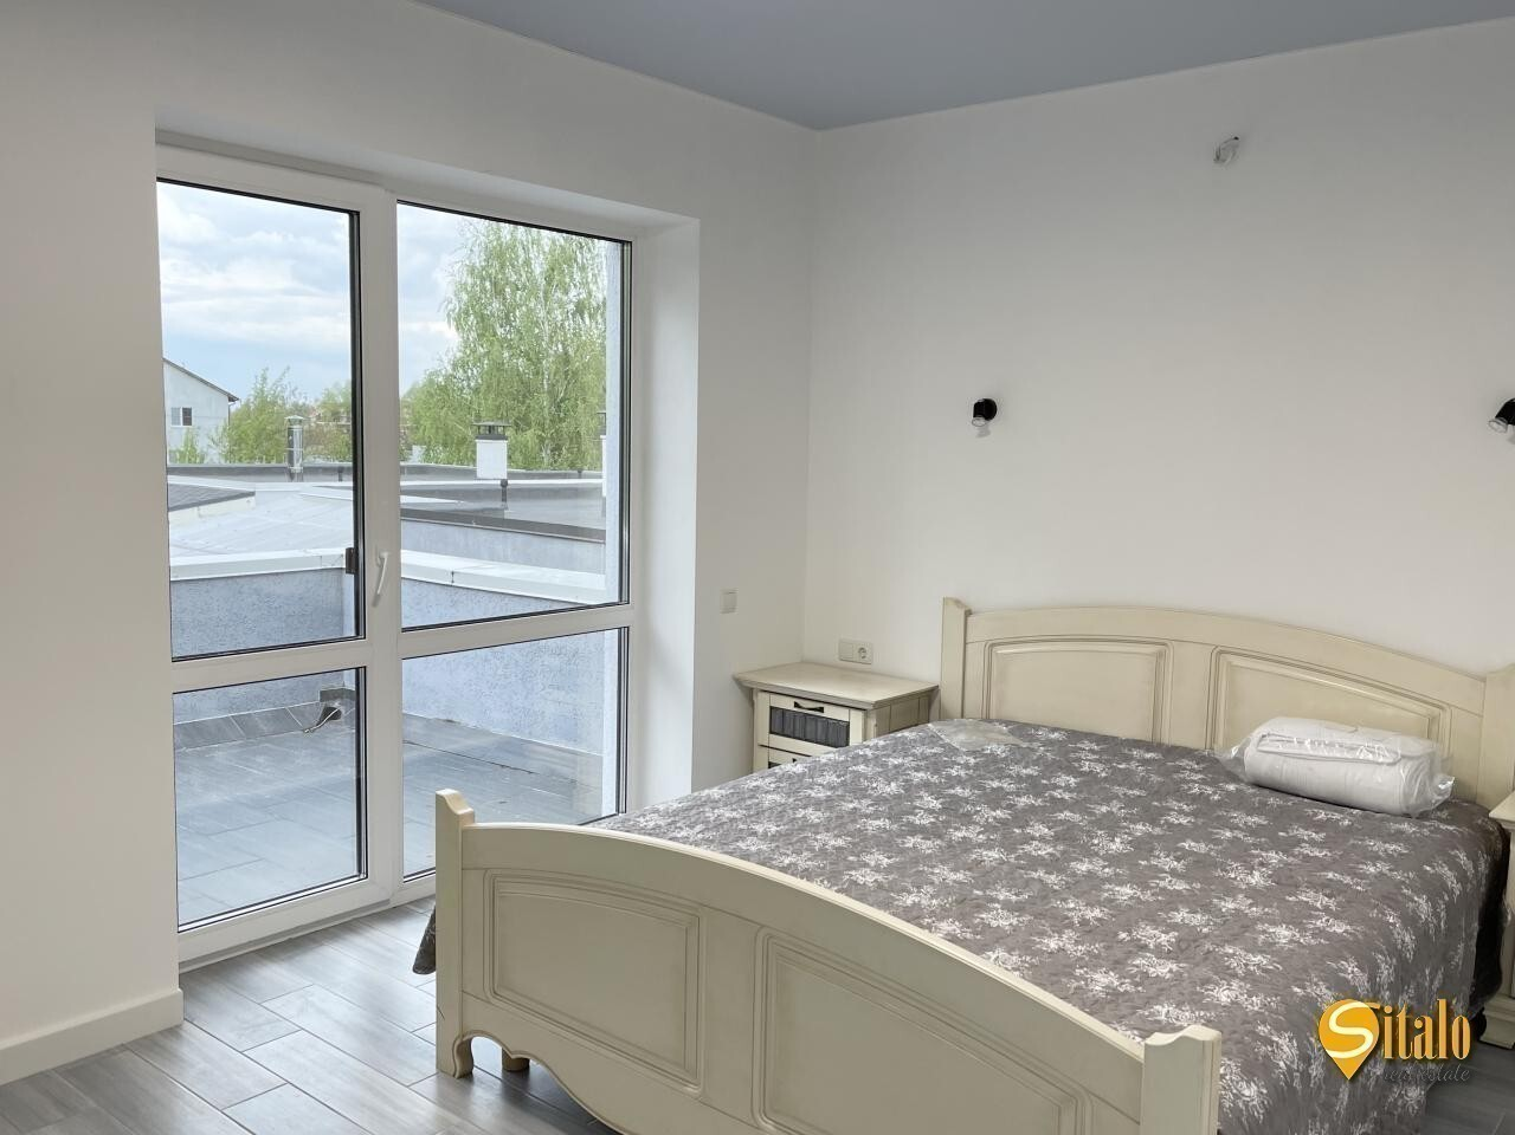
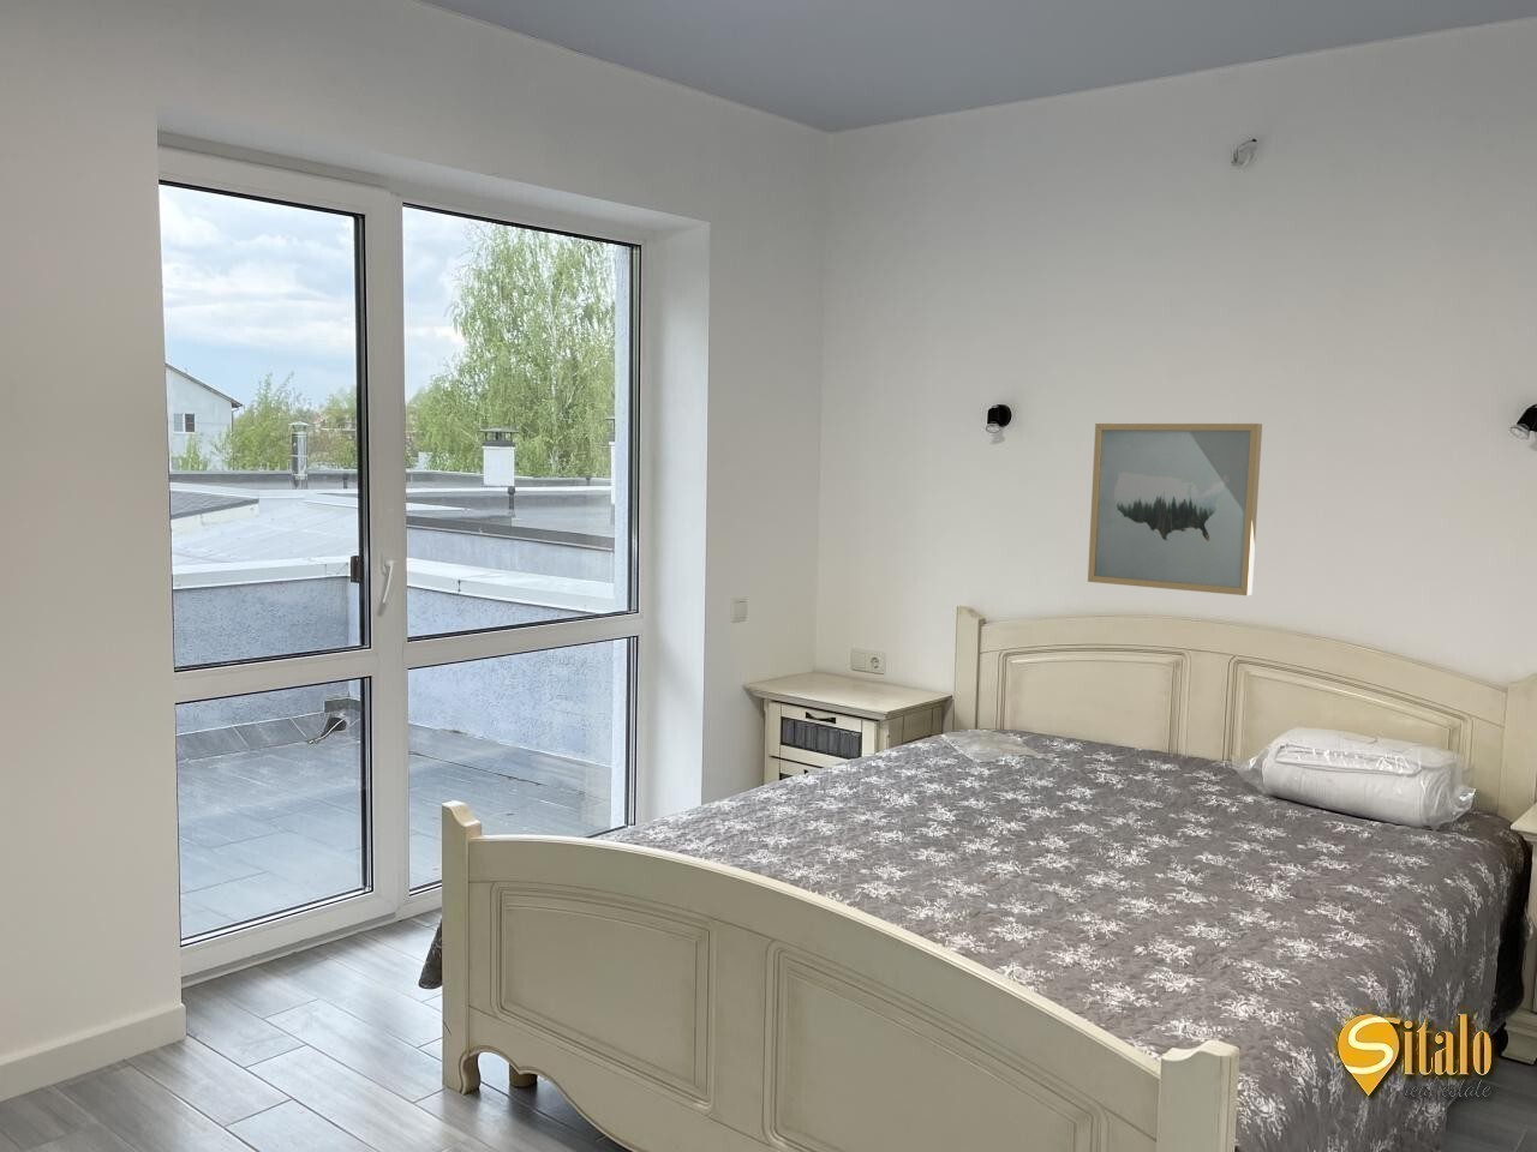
+ wall art [1087,422,1263,597]
